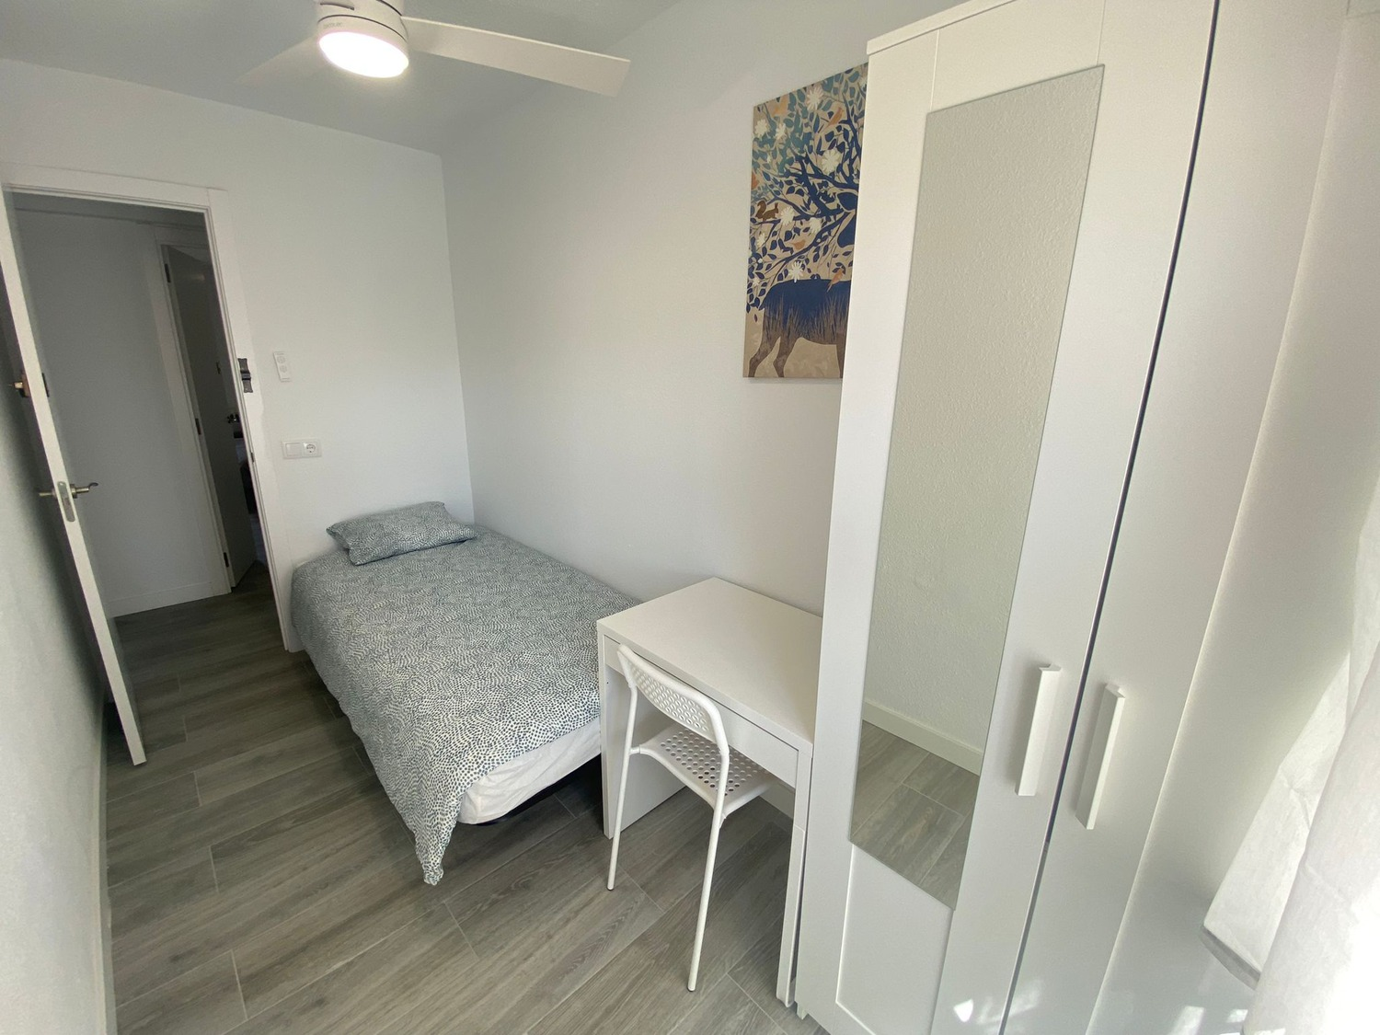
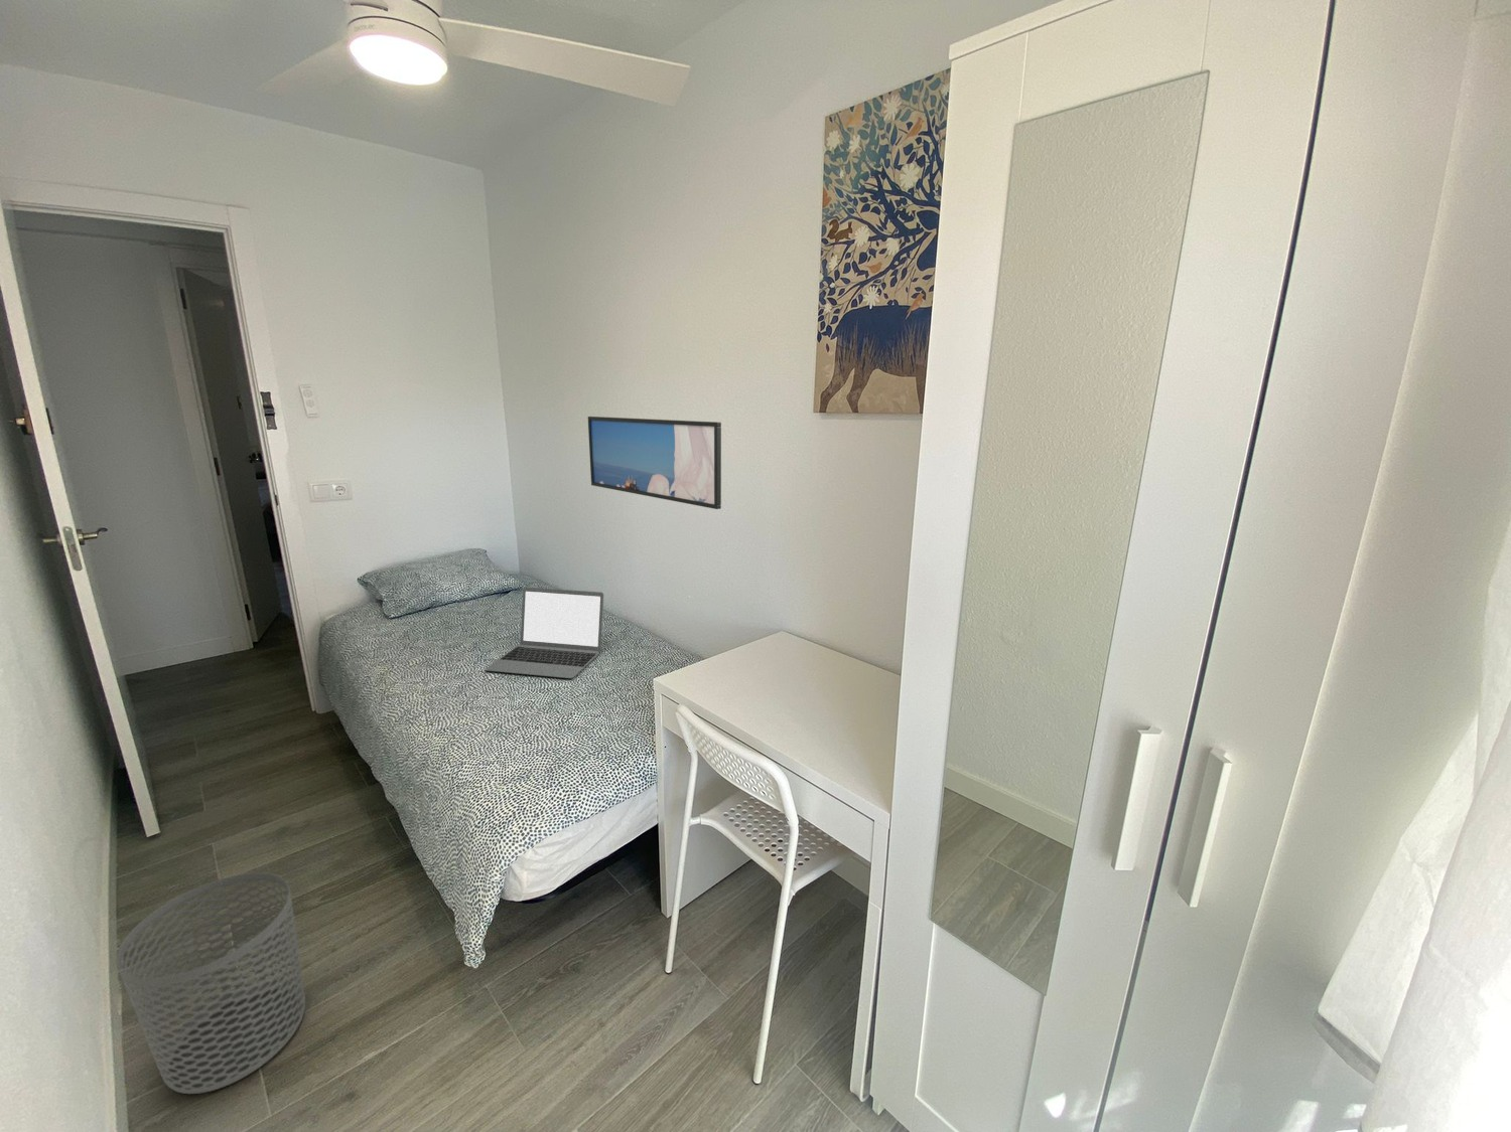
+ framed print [588,415,722,510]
+ waste bin [115,872,306,1095]
+ laptop [484,586,604,679]
